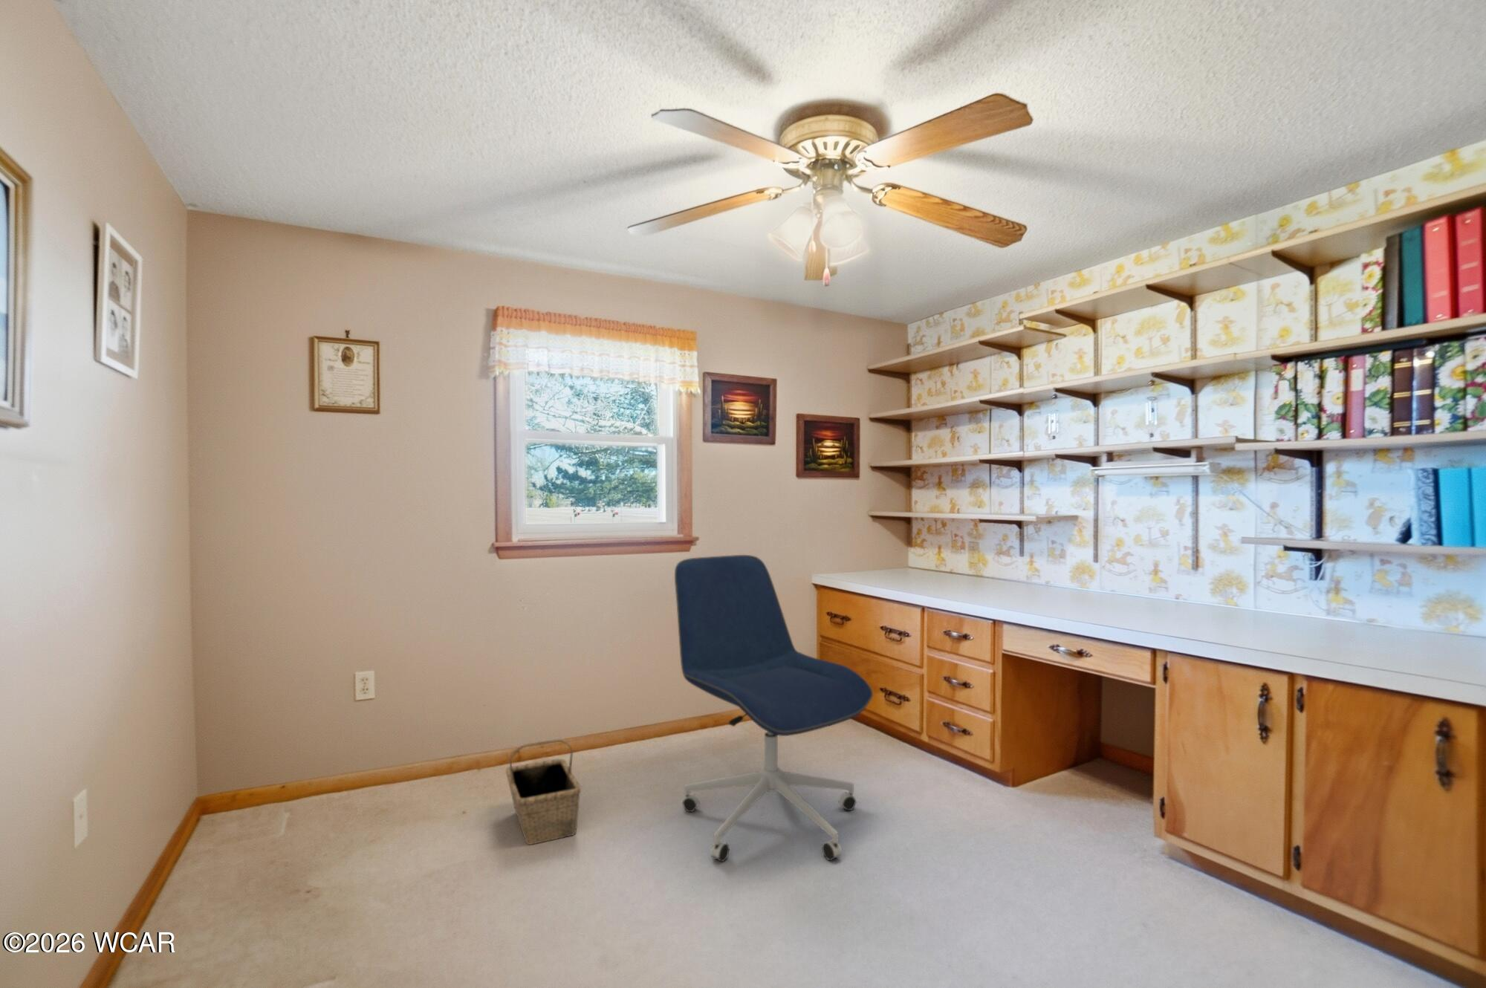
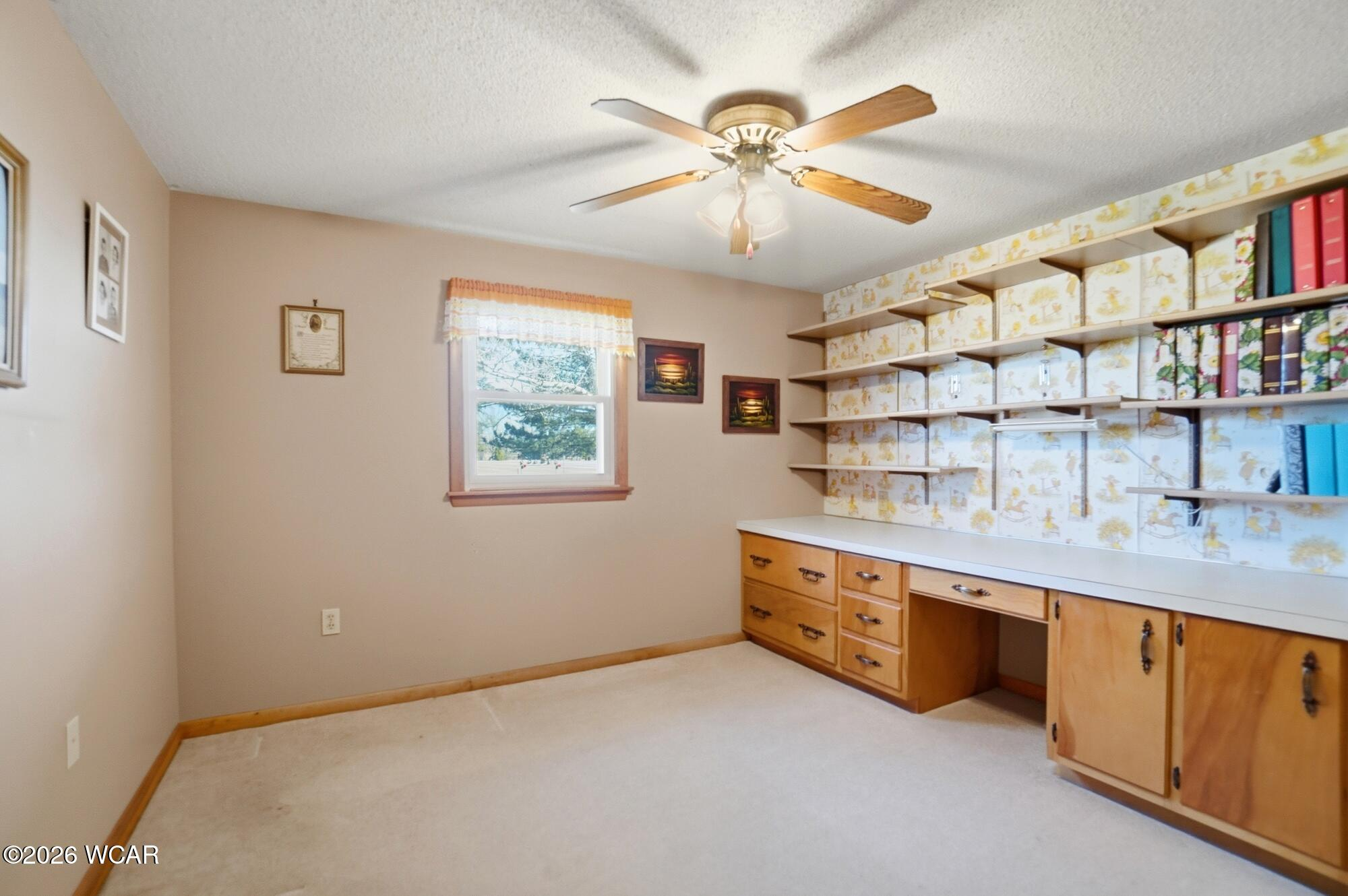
- basket [505,739,582,846]
- office chair [674,555,874,862]
